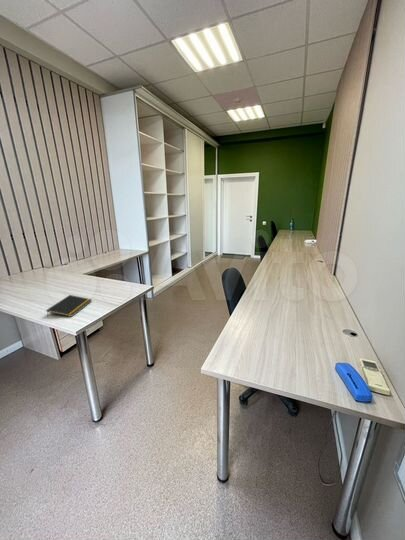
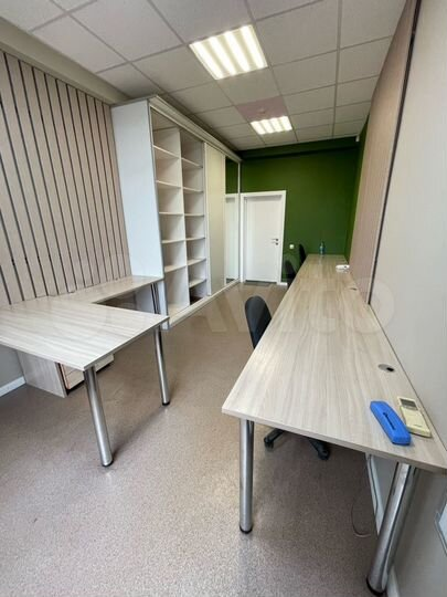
- notepad [45,294,93,318]
